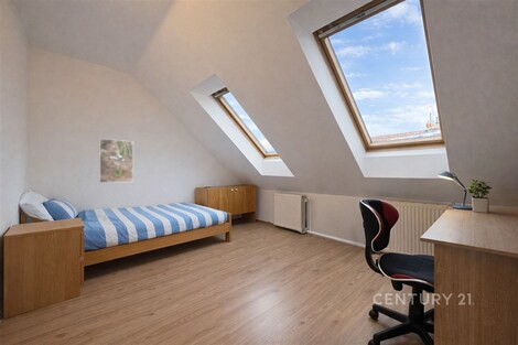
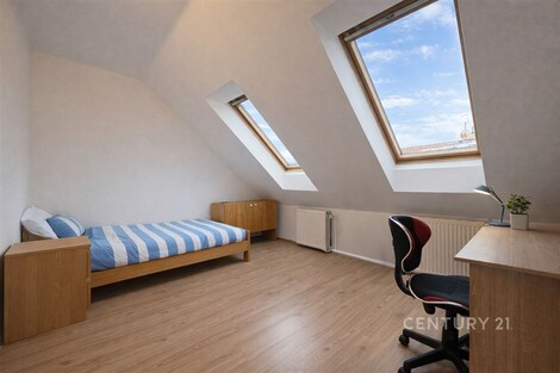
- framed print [98,138,134,184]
